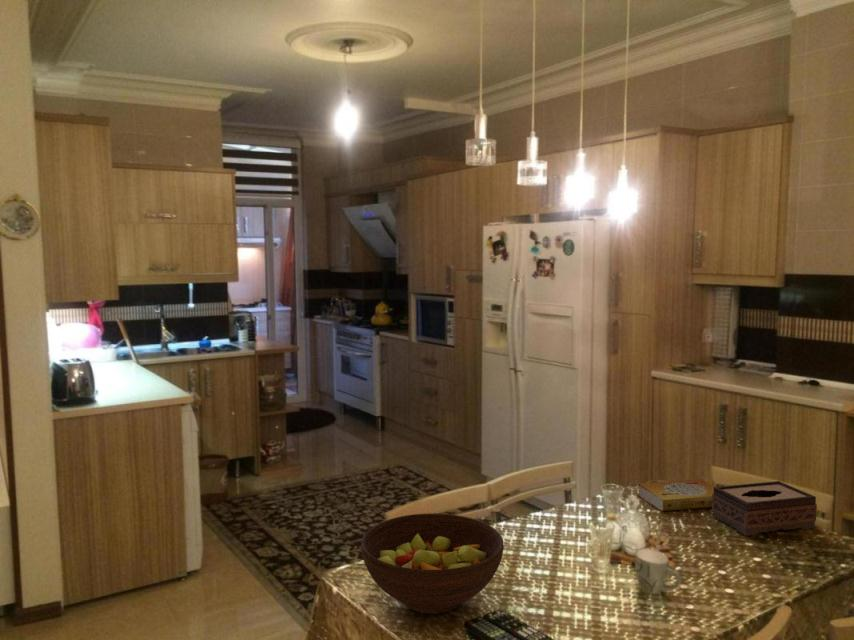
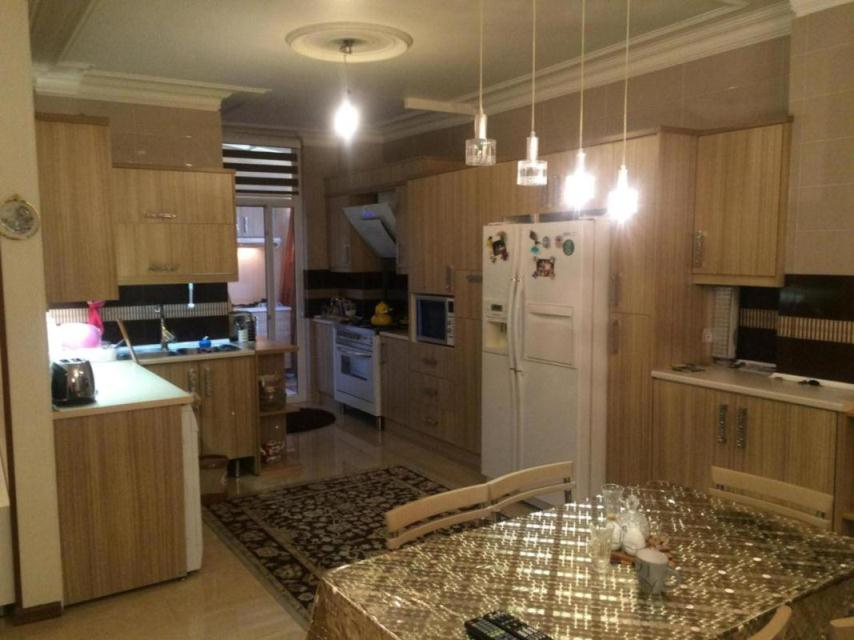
- tissue box [711,480,818,537]
- fruit bowl [360,512,505,615]
- book [637,478,715,512]
